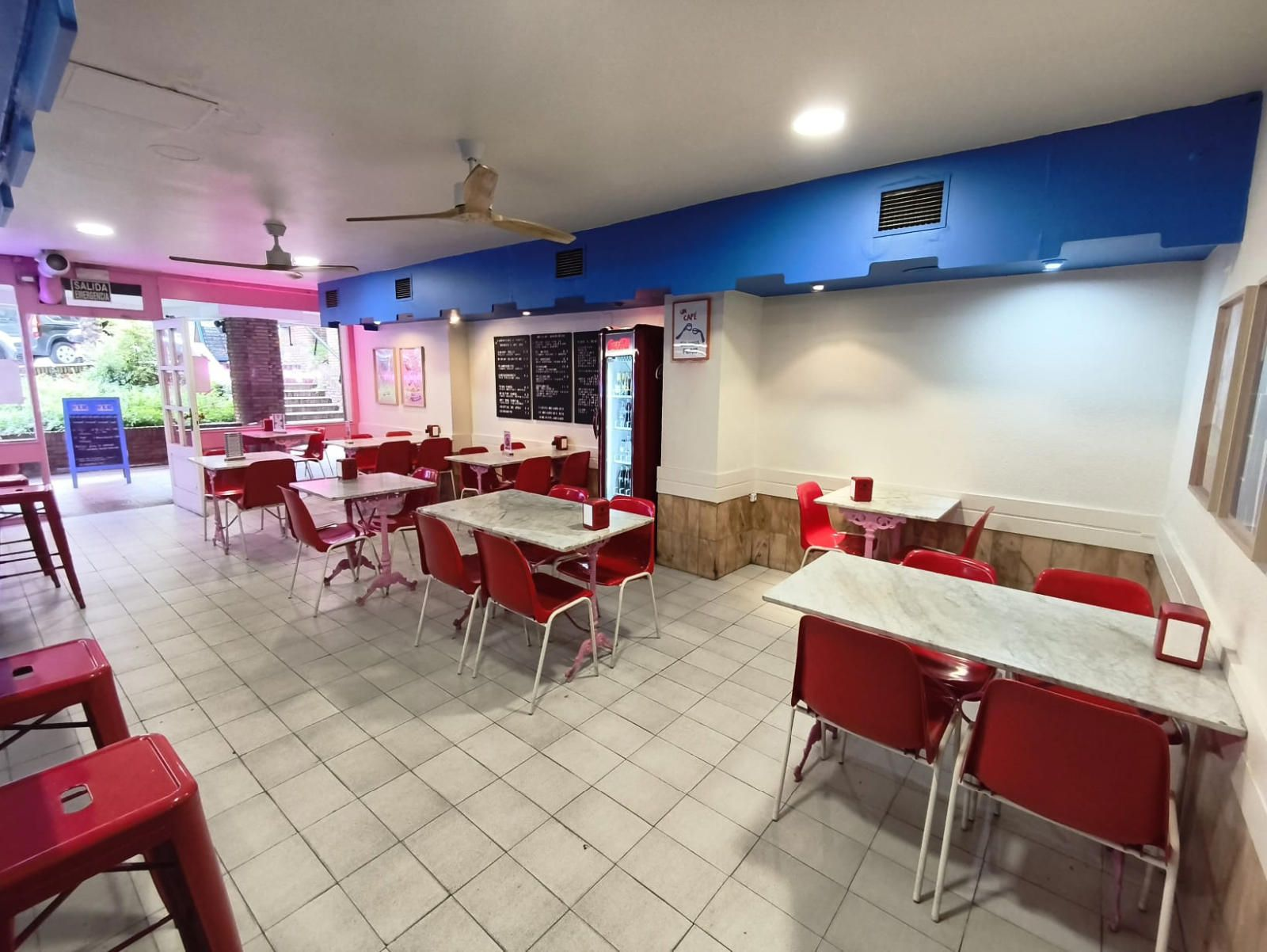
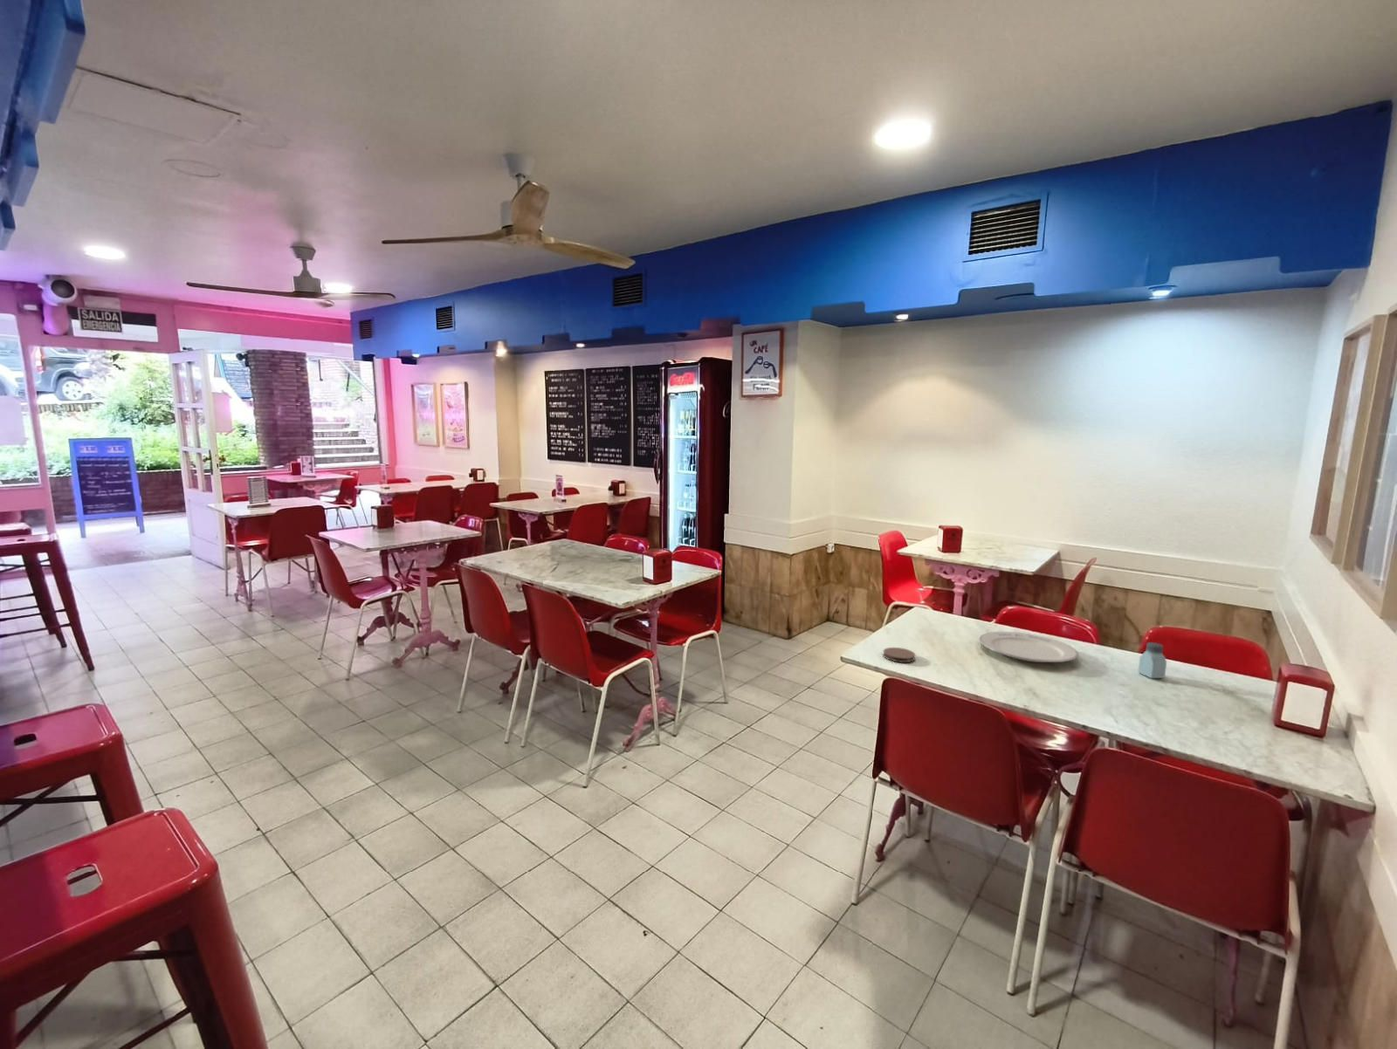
+ saltshaker [1137,641,1168,679]
+ coaster [882,647,916,663]
+ chinaware [979,631,1079,663]
